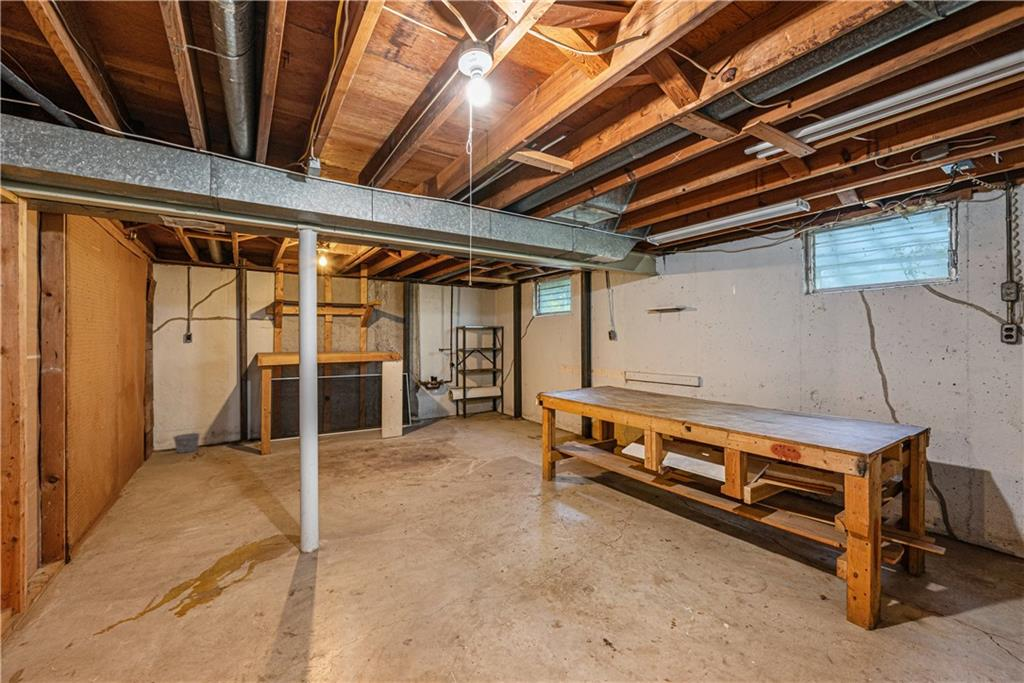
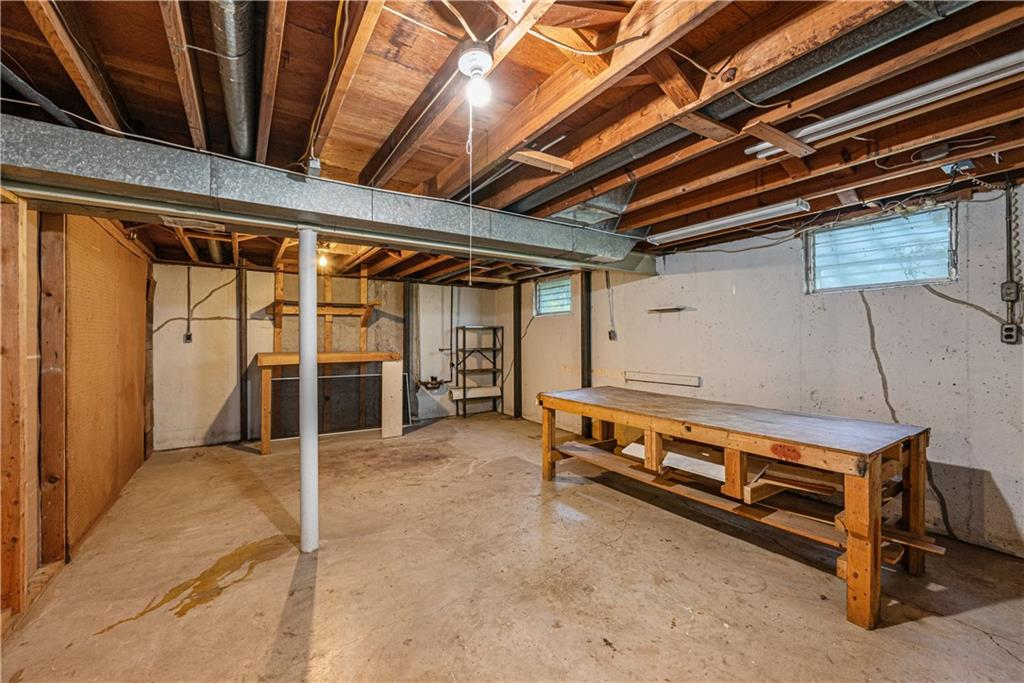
- bucket [172,423,201,454]
